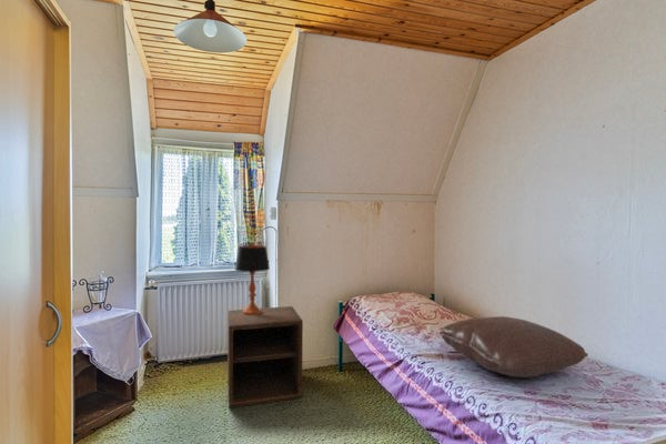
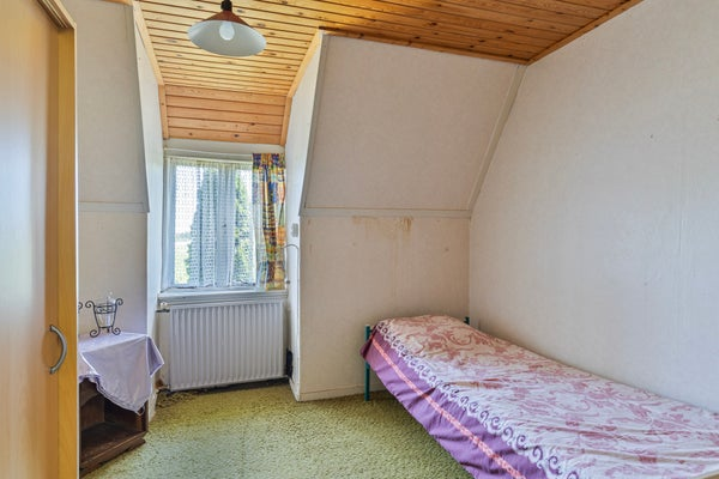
- pillow [438,315,589,379]
- table lamp [234,244,271,315]
- nightstand [226,305,304,408]
